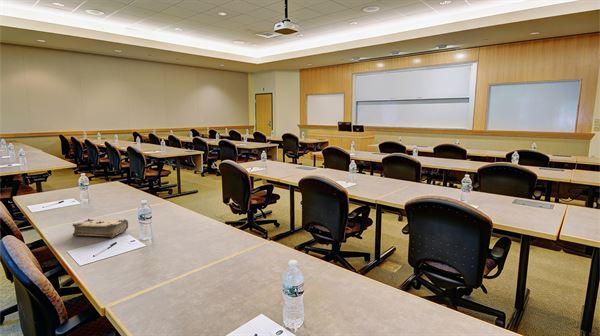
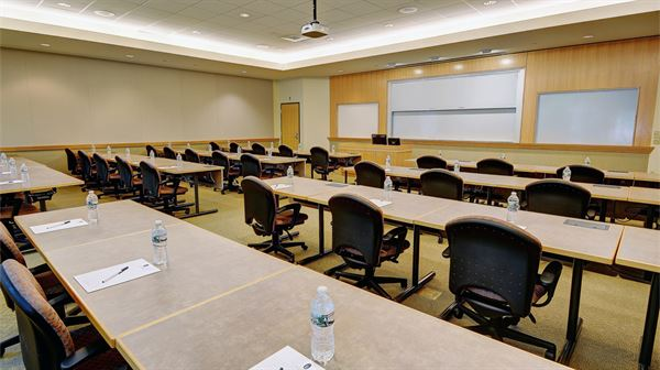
- book [71,218,129,239]
